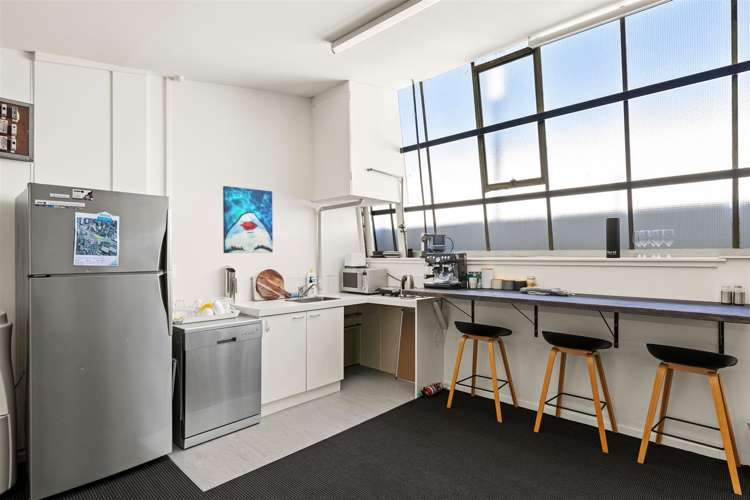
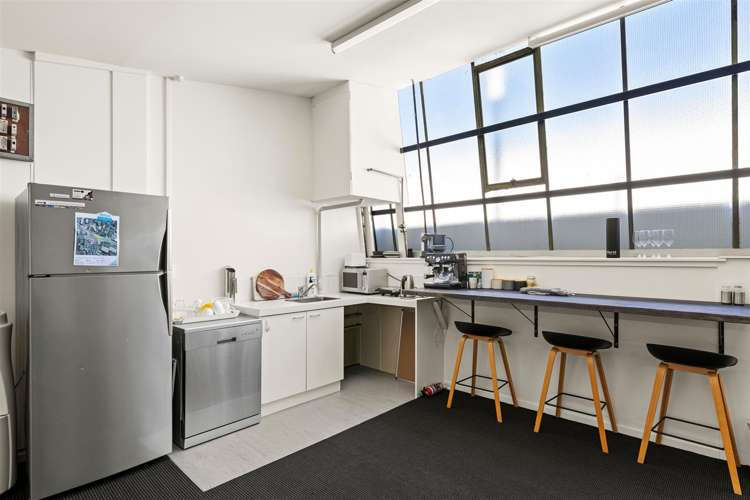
- wall art [222,185,274,254]
